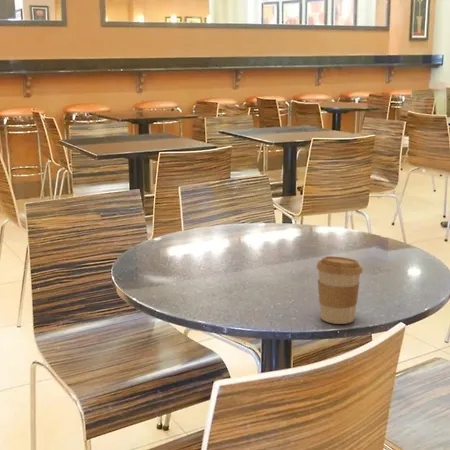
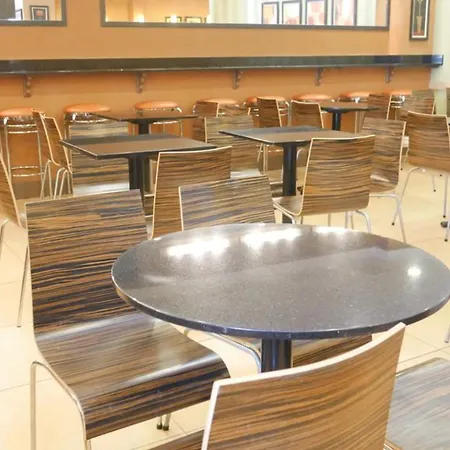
- coffee cup [315,255,364,325]
